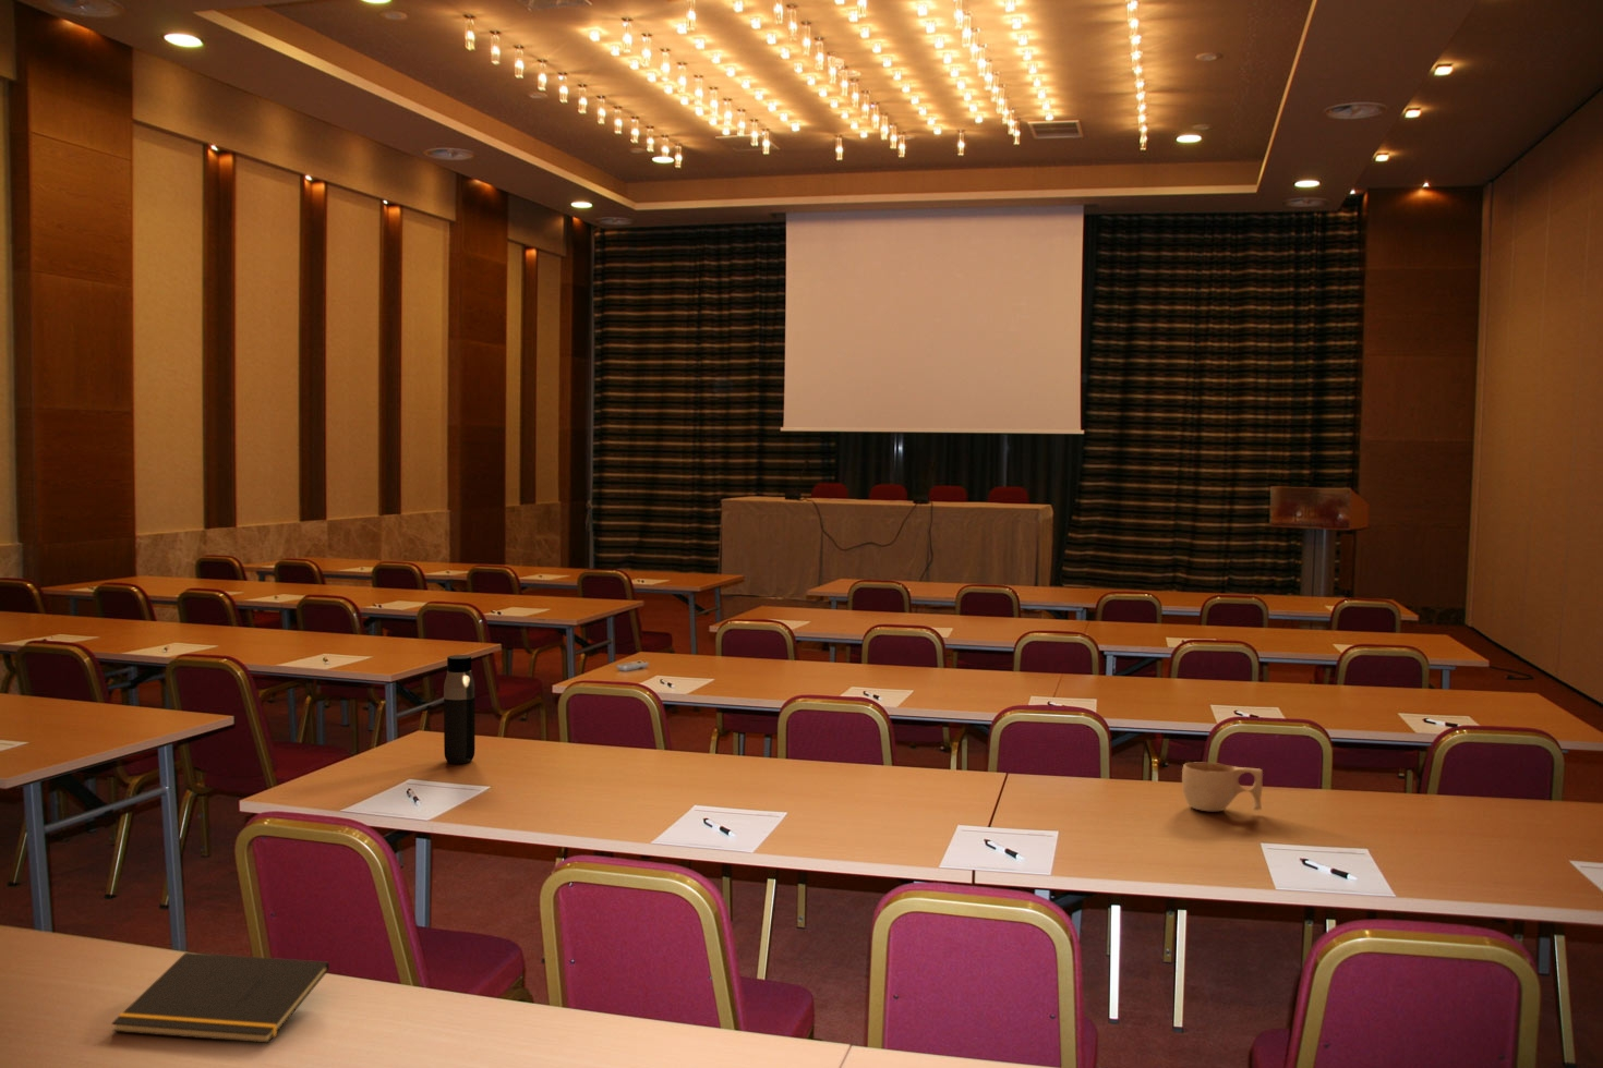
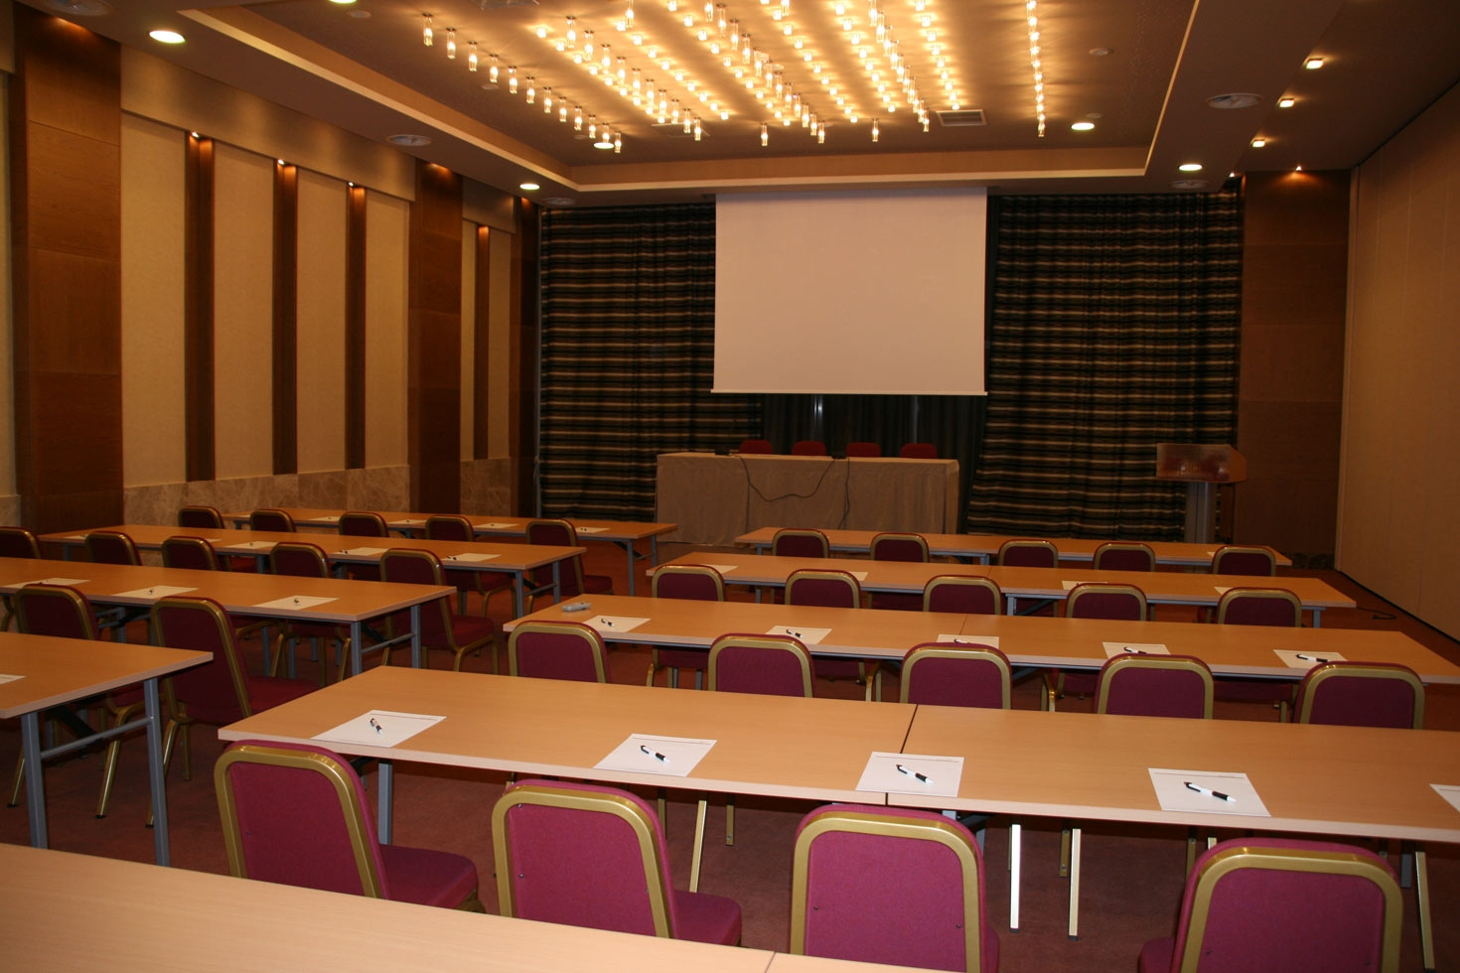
- notepad [110,951,330,1044]
- cup [1181,762,1264,813]
- water bottle [442,654,476,765]
